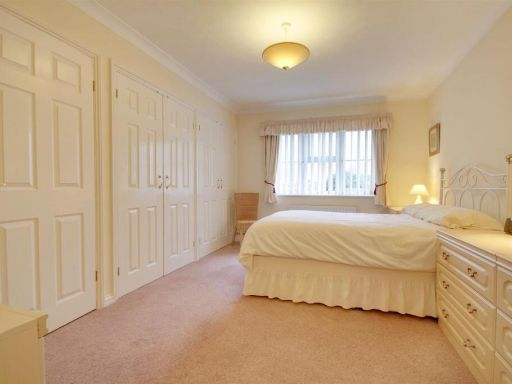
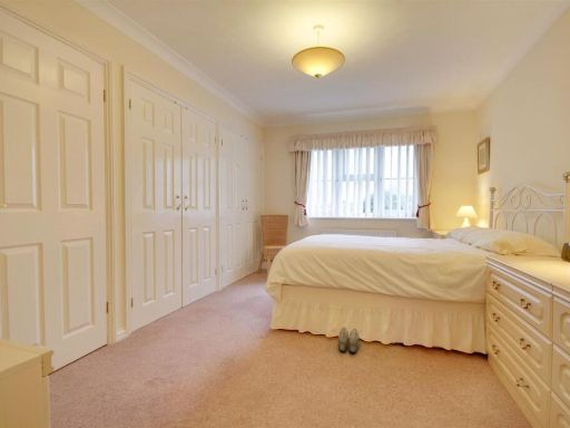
+ slippers [337,327,360,353]
